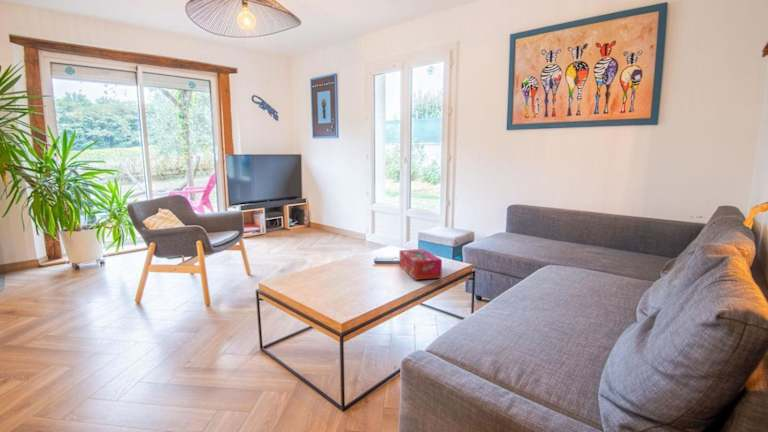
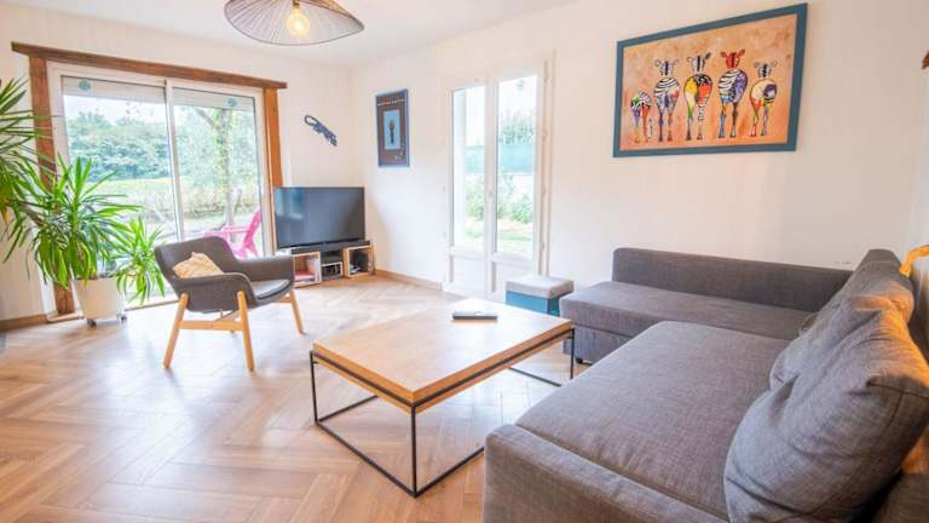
- tissue box [399,248,443,281]
